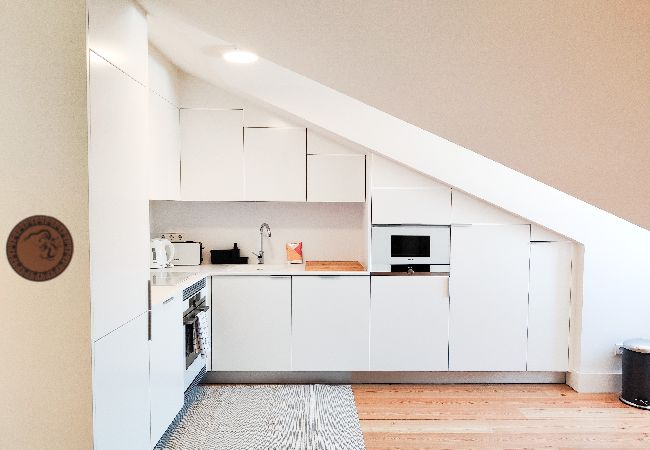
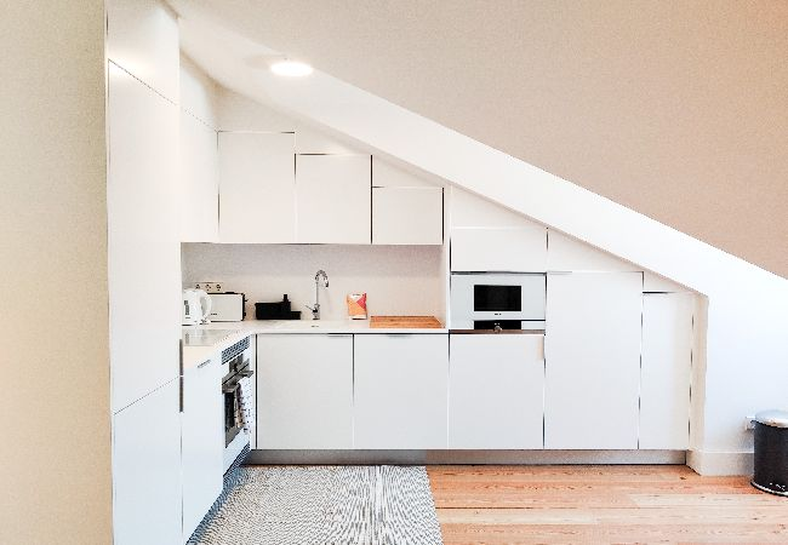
- decorative plate [5,214,75,283]
